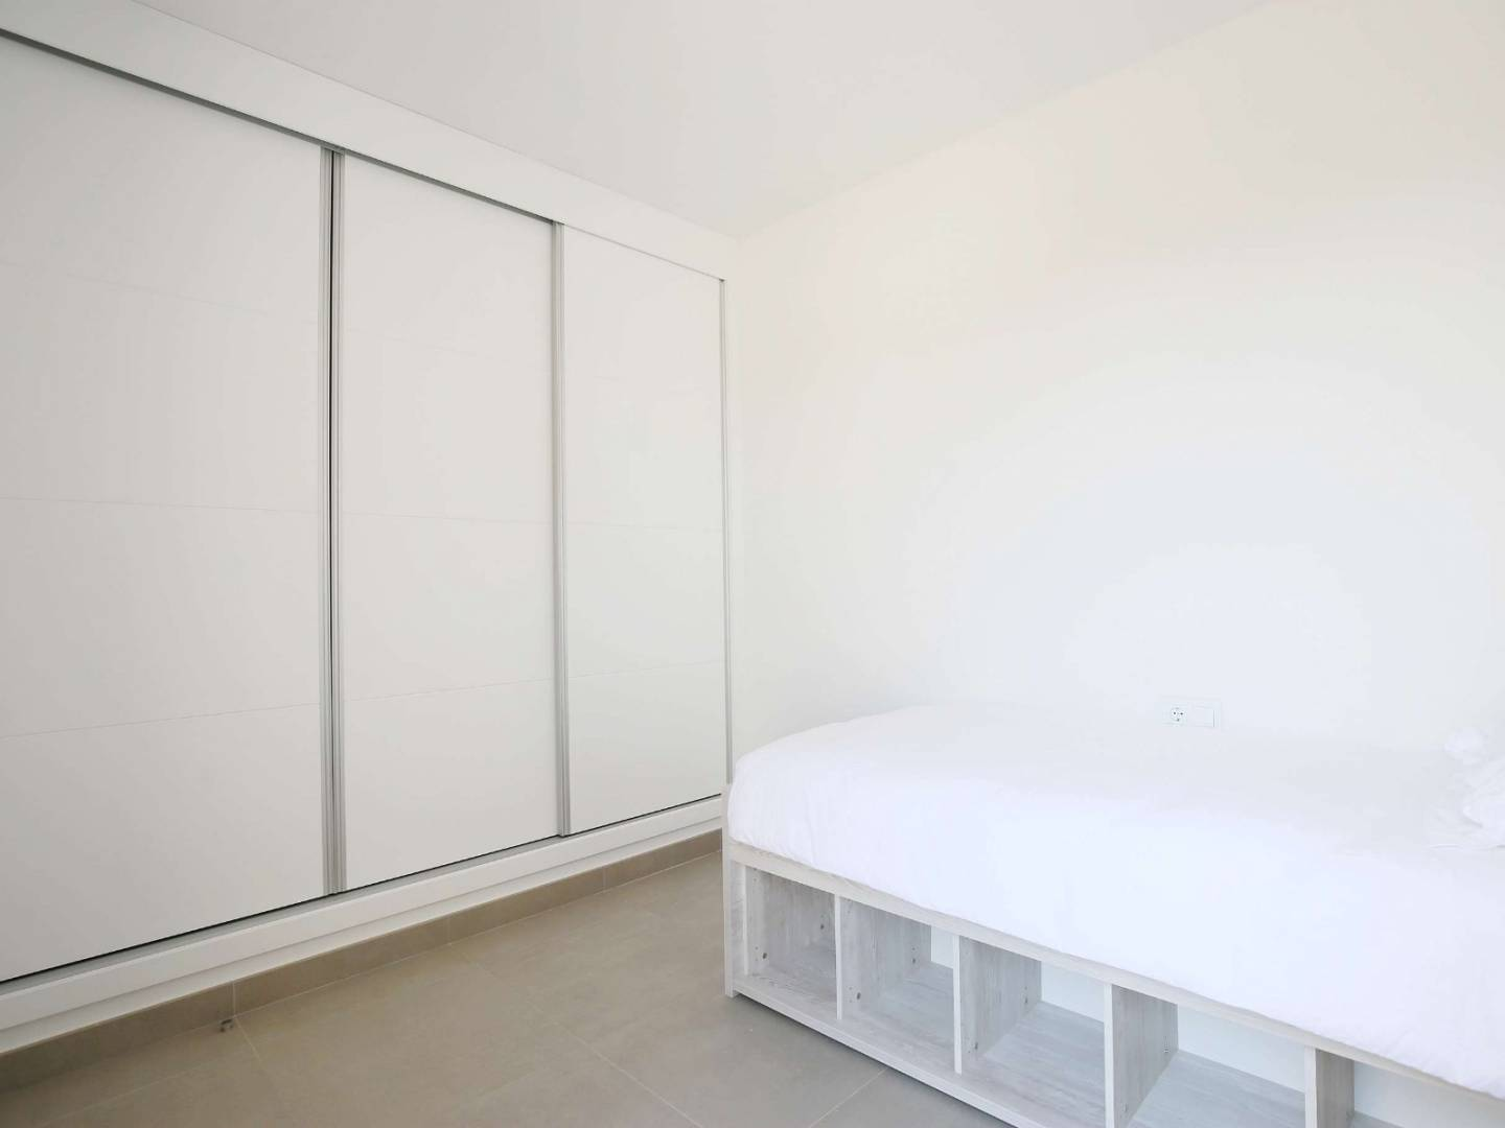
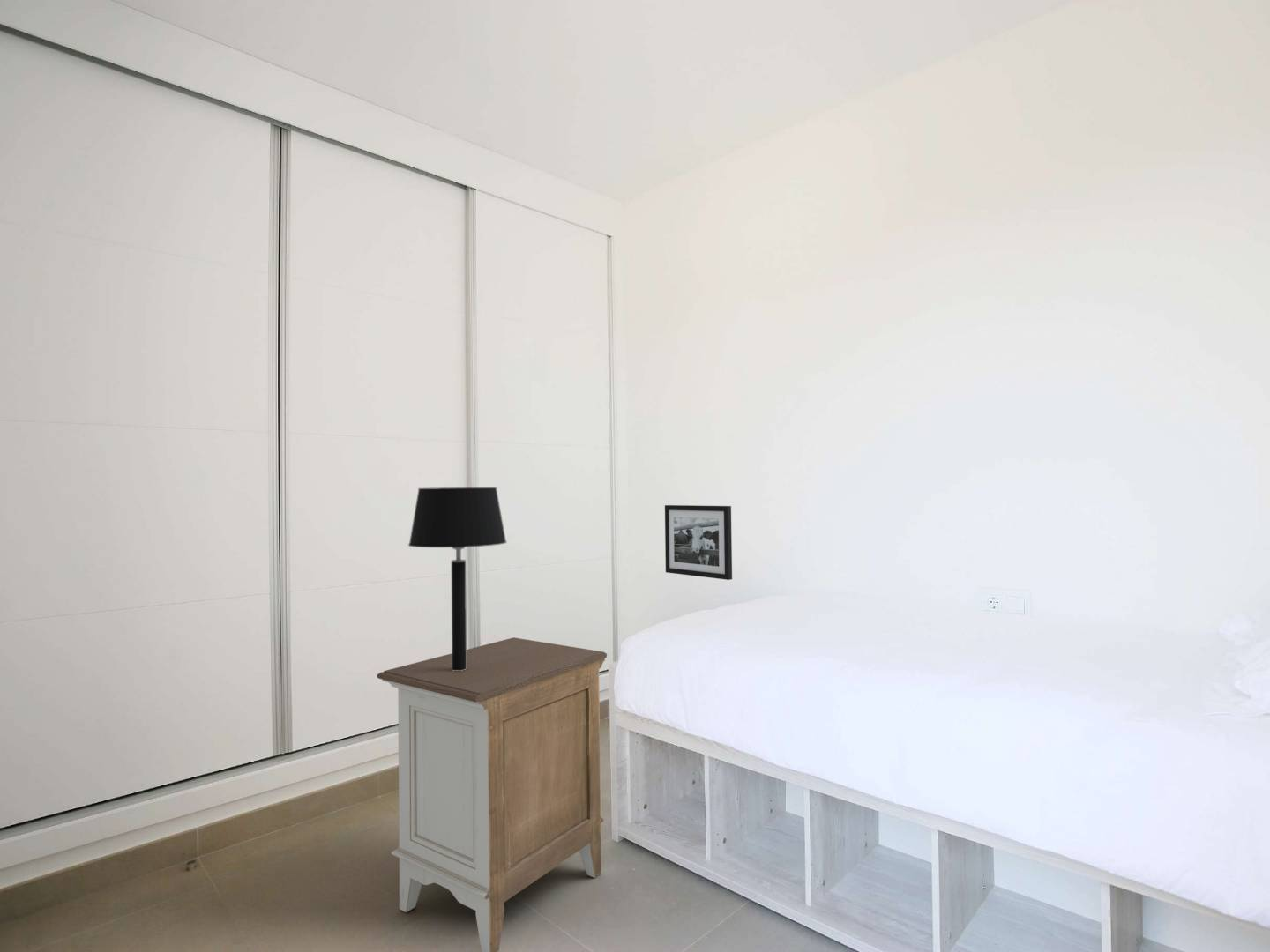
+ nightstand [376,636,608,952]
+ picture frame [664,504,733,581]
+ table lamp [407,487,507,671]
